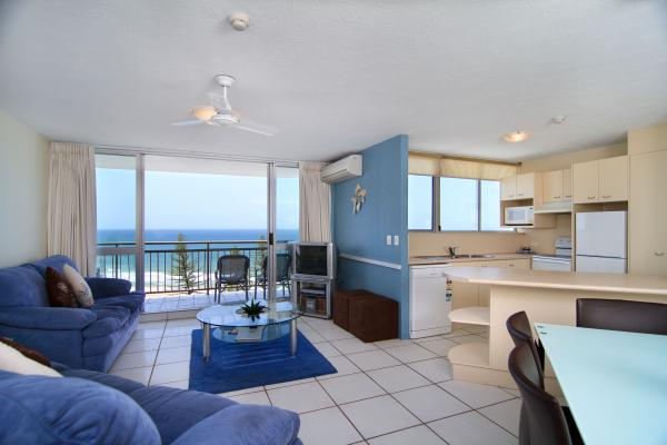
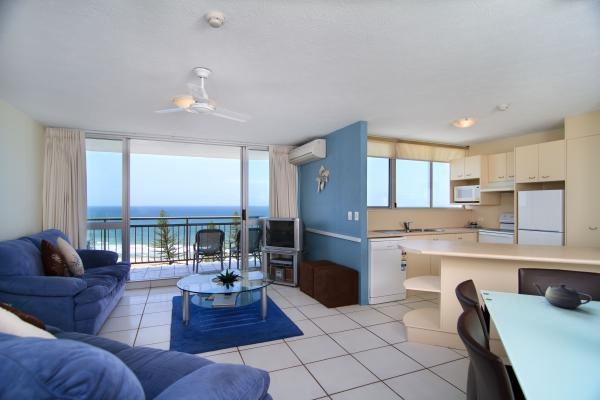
+ teapot [533,283,593,310]
